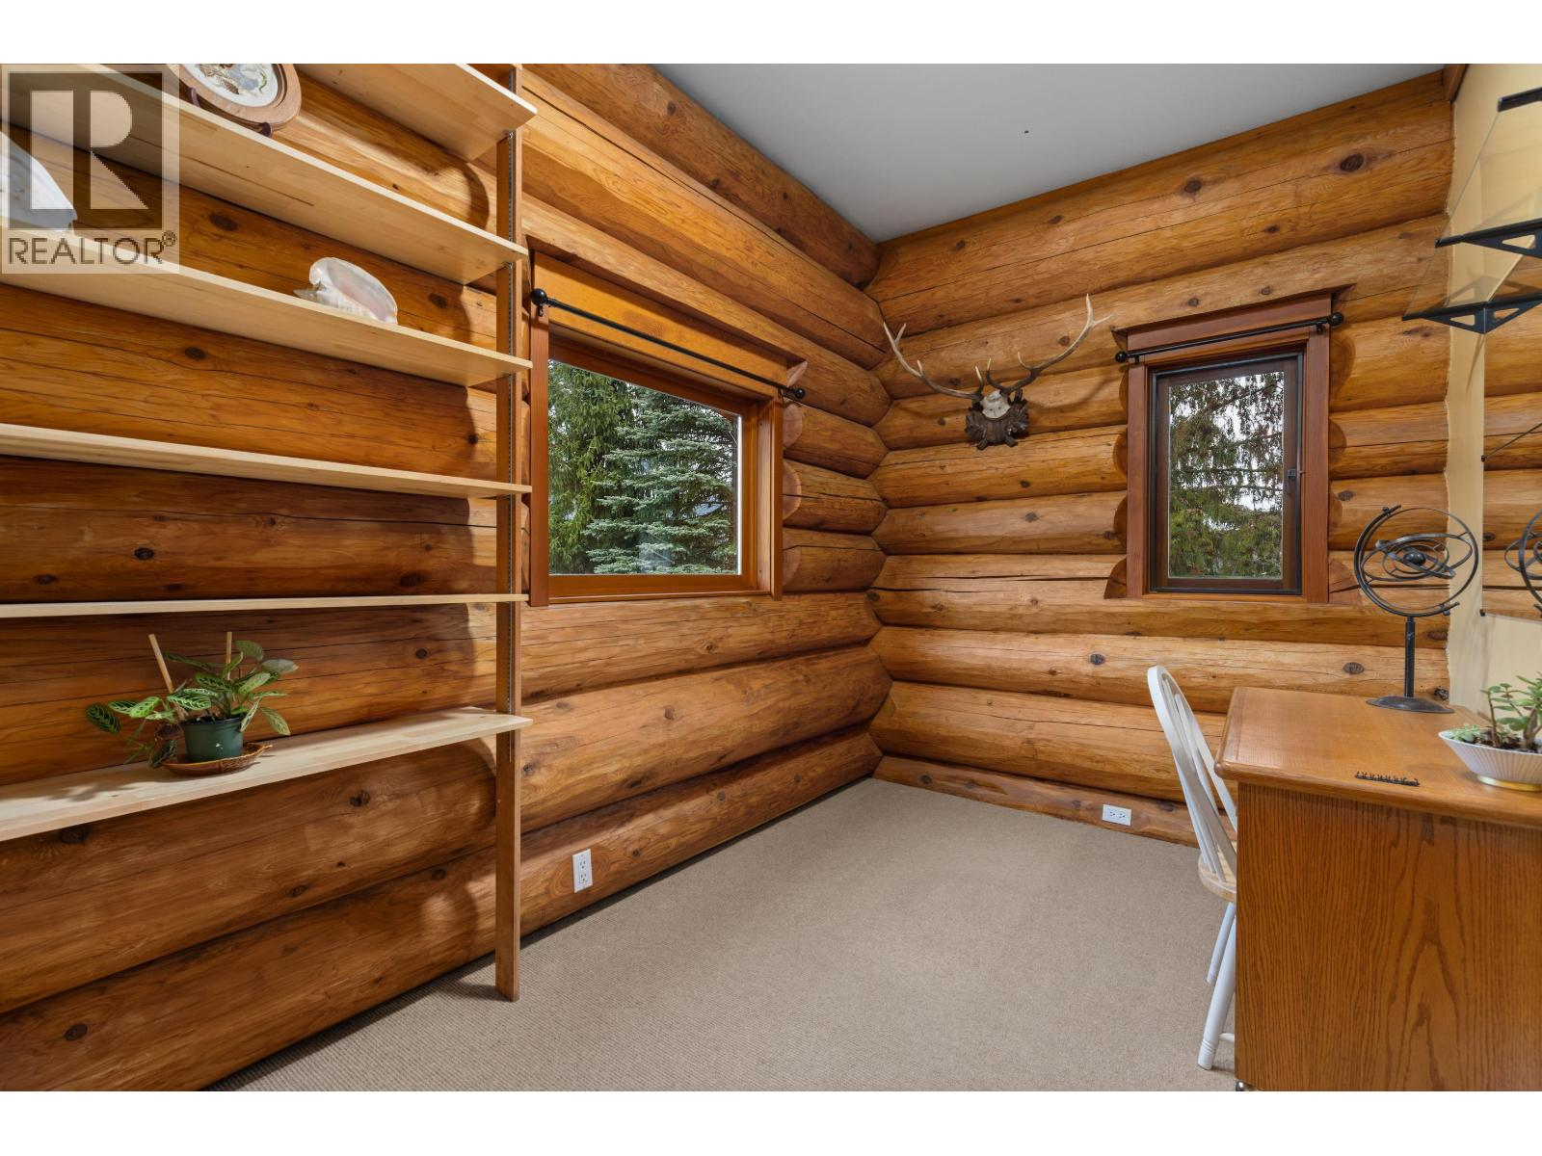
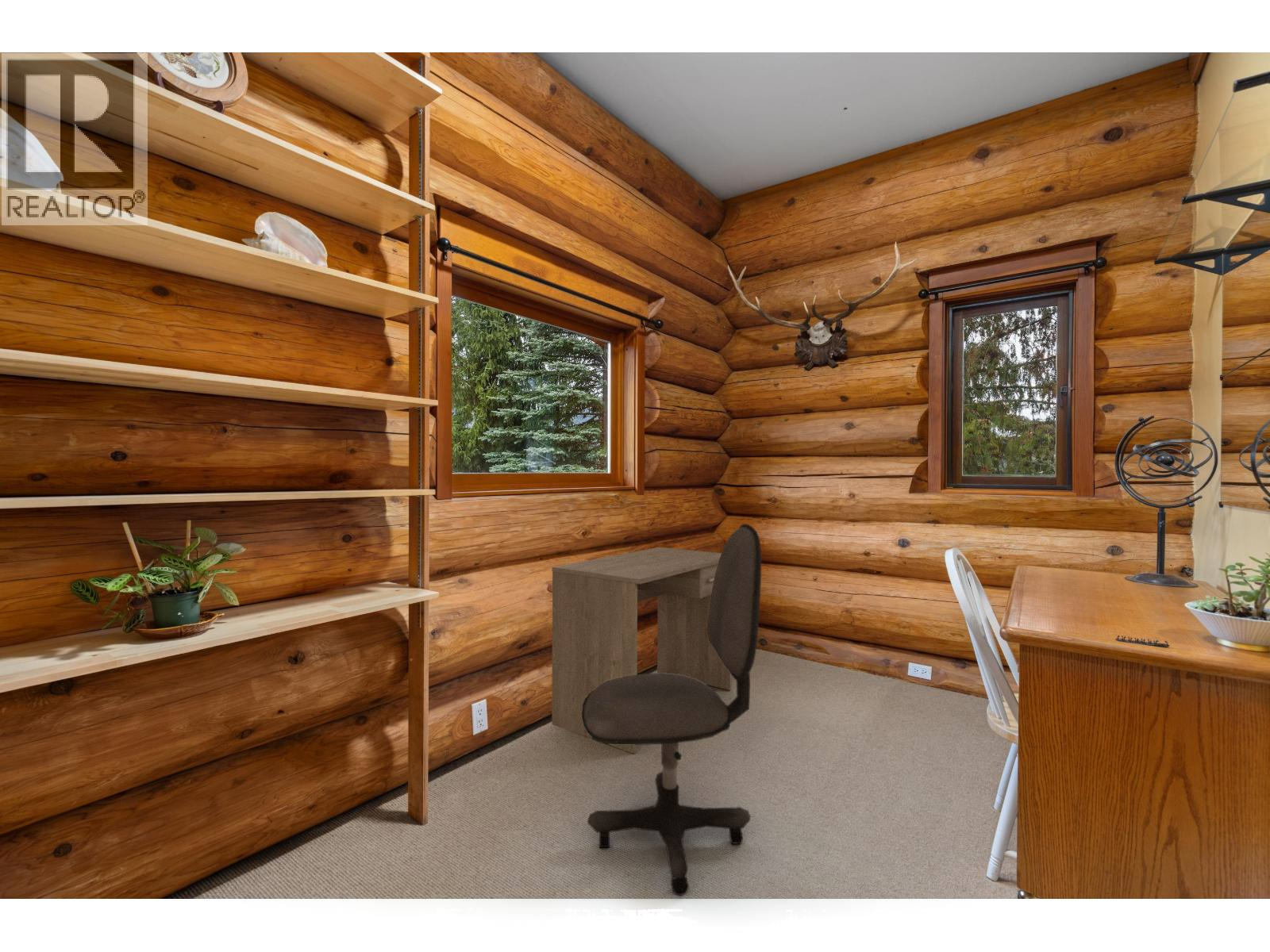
+ desk [551,547,733,754]
+ office chair [581,523,762,896]
